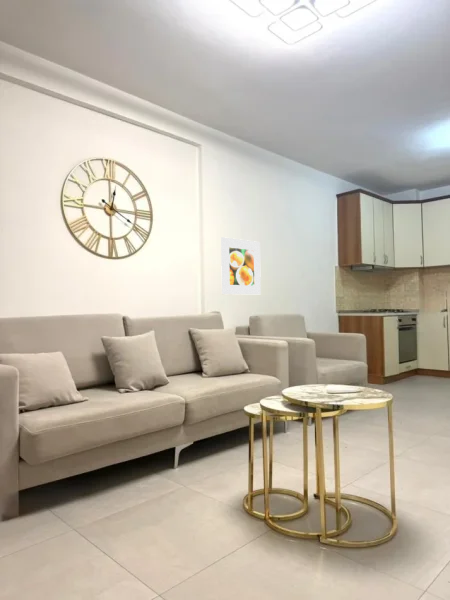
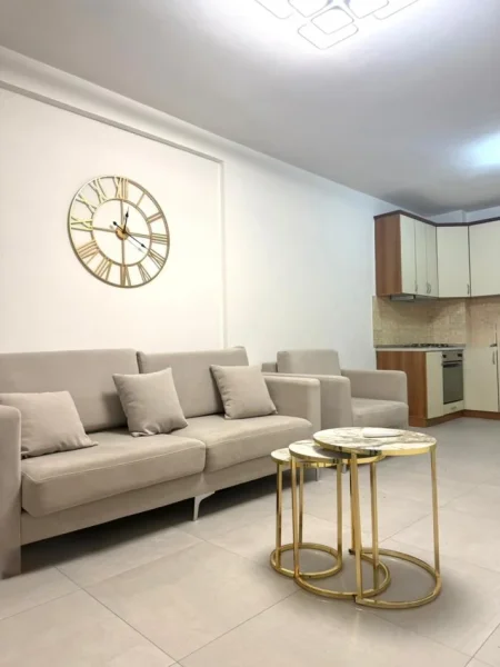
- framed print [220,236,262,295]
